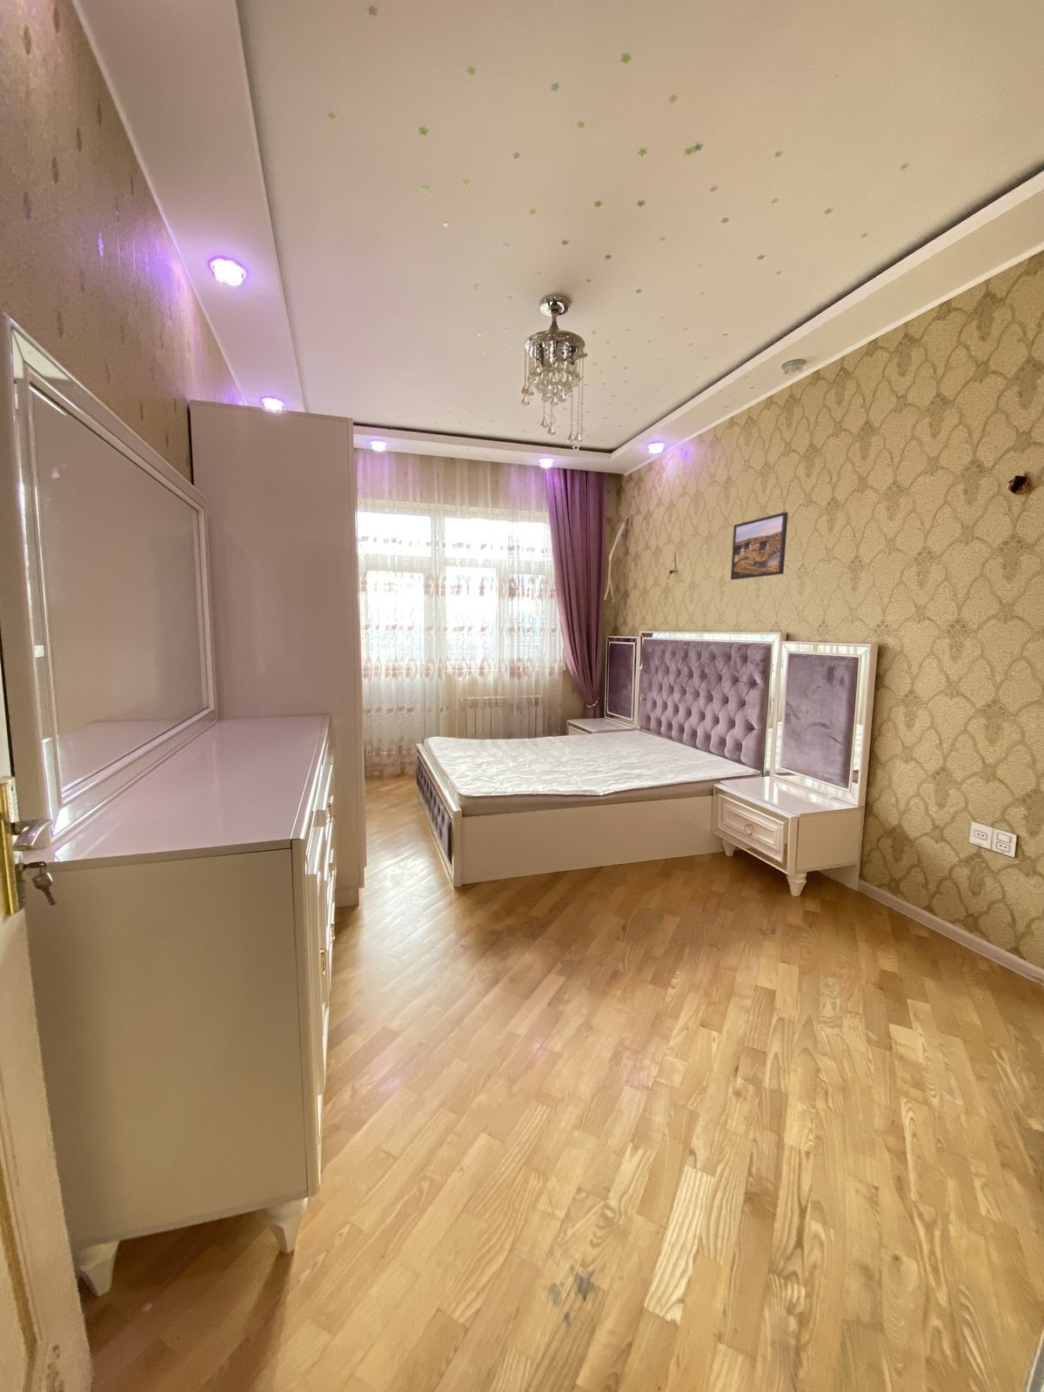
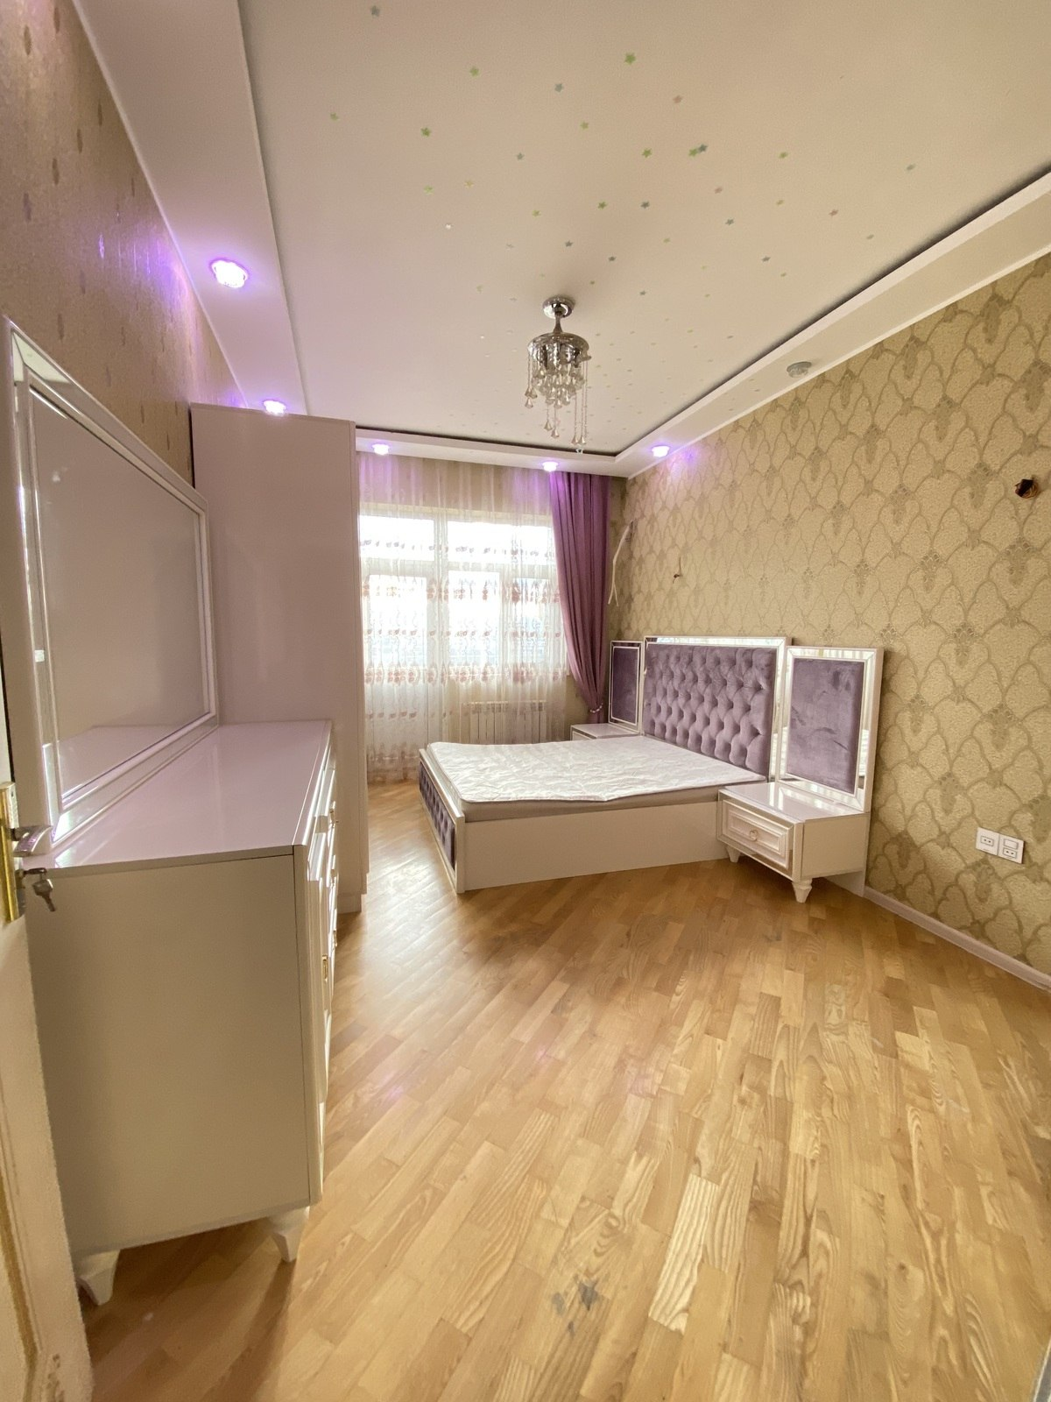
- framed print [730,512,790,580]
